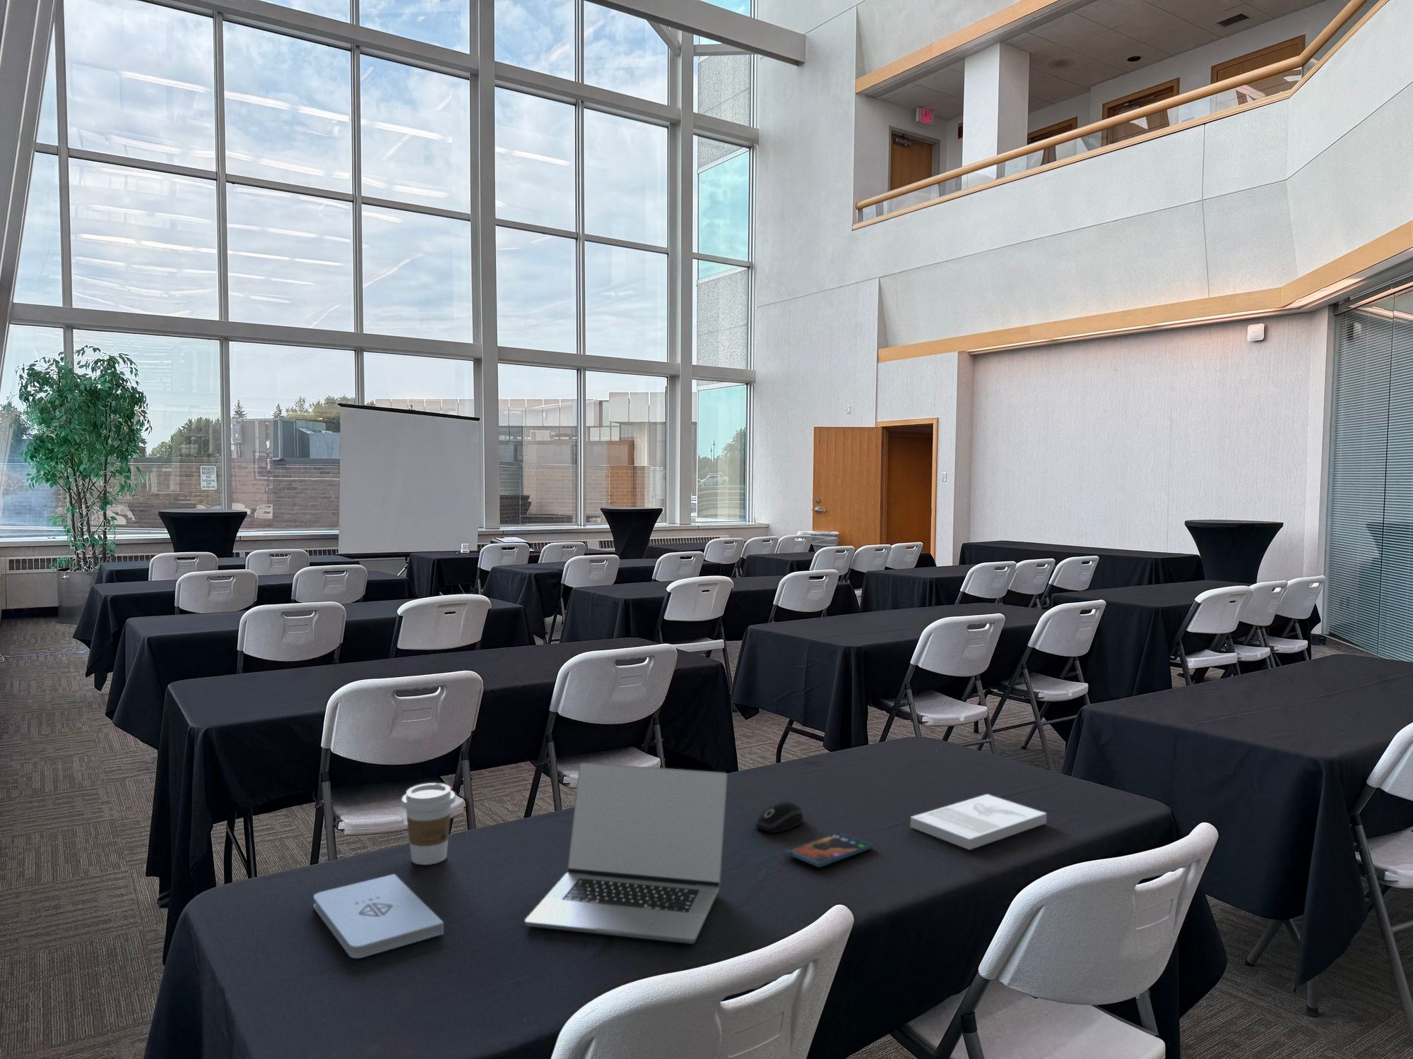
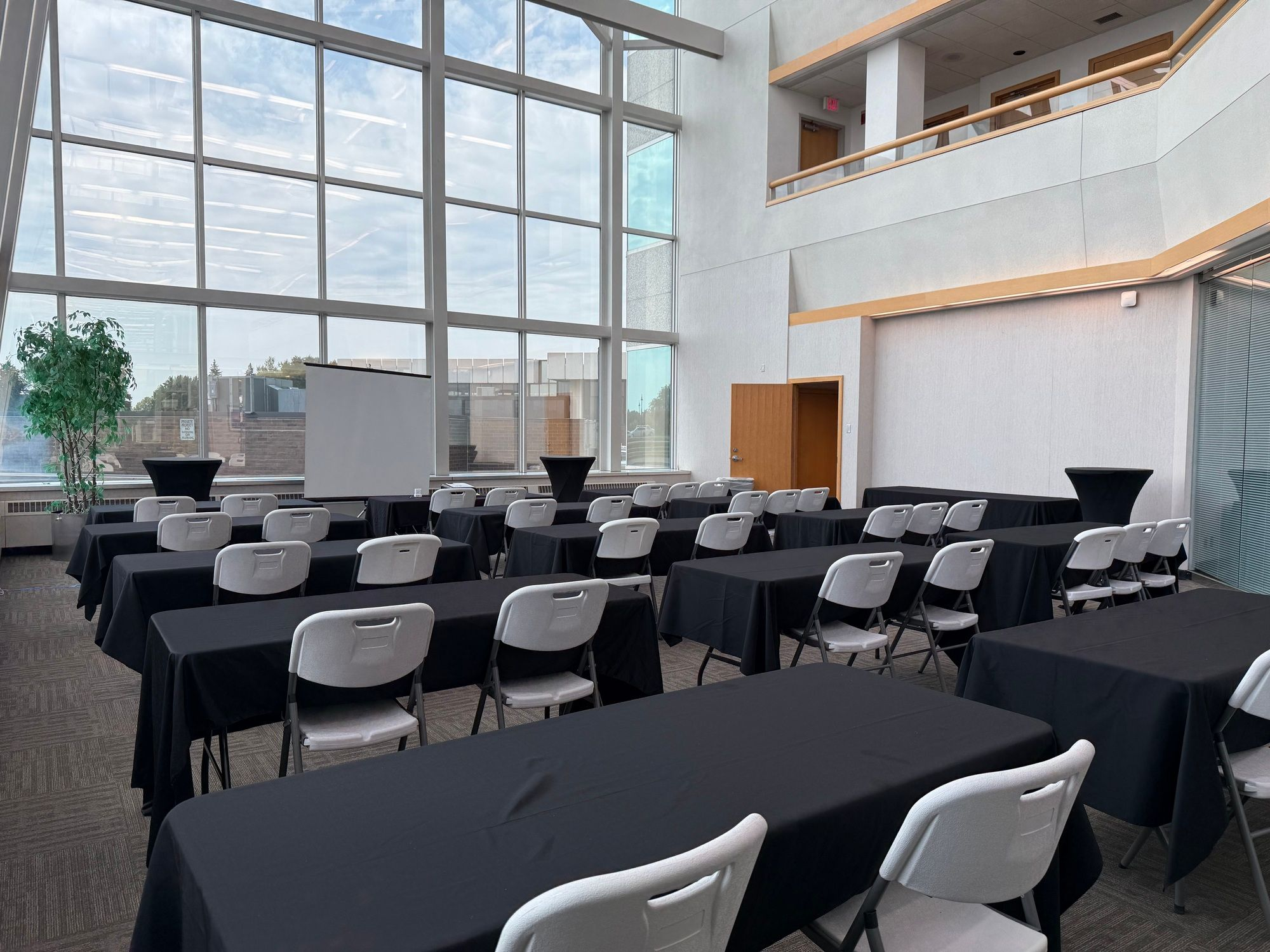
- laptop [524,762,729,944]
- computer mouse [755,800,804,833]
- book [910,793,1047,851]
- notepad [313,873,444,959]
- smartphone [784,832,873,868]
- coffee cup [401,782,456,865]
